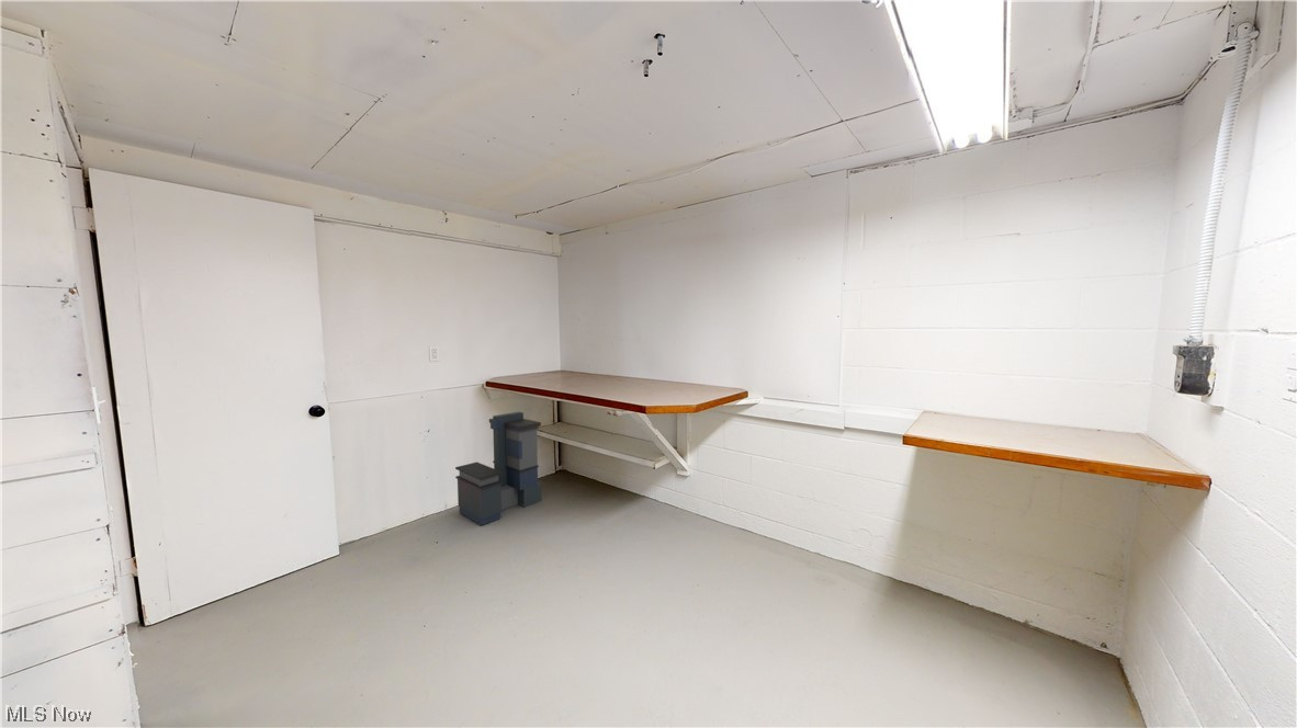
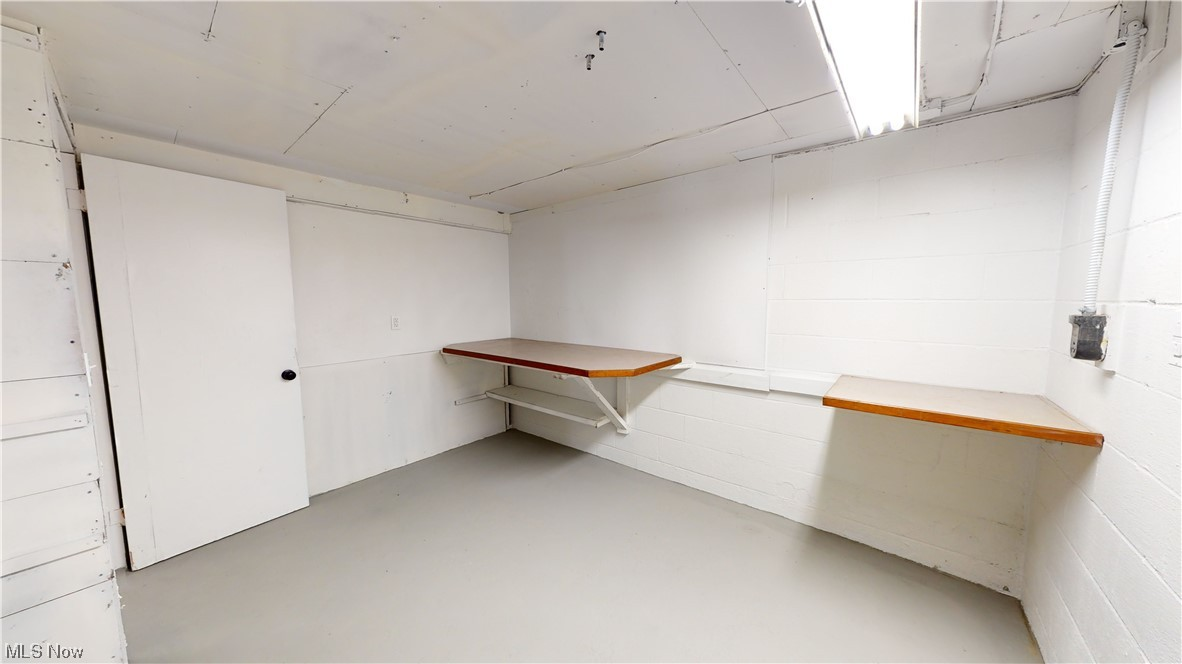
- storage bin [454,411,543,526]
